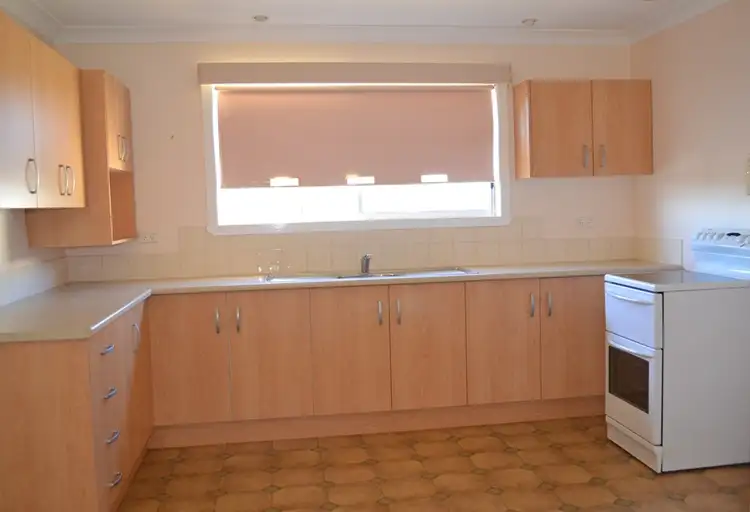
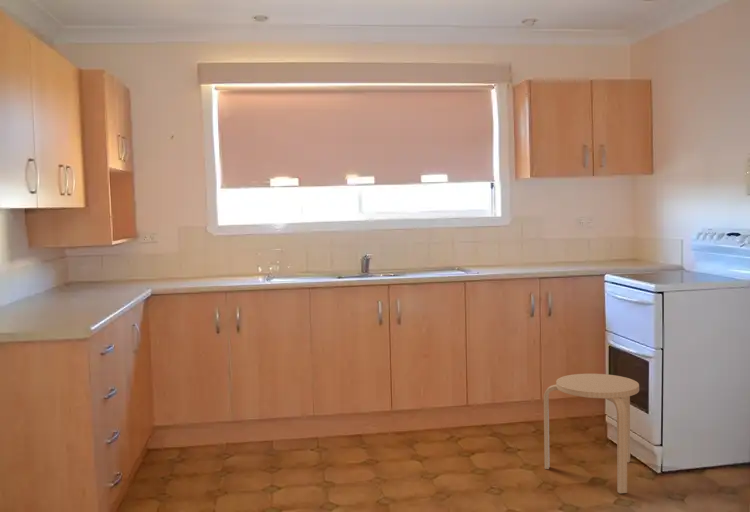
+ stool [543,373,640,494]
